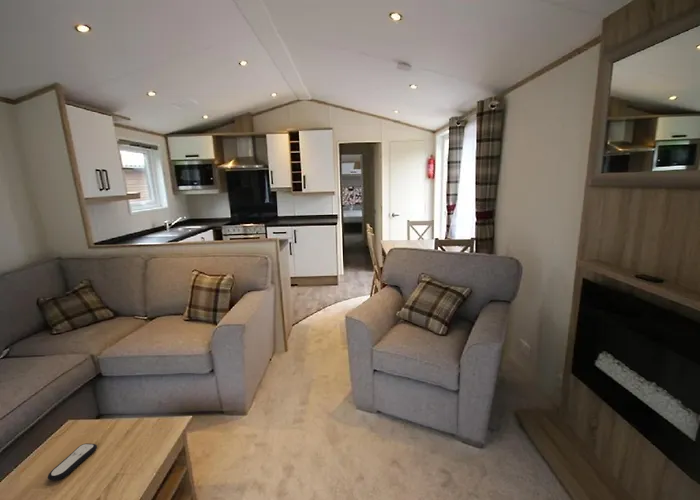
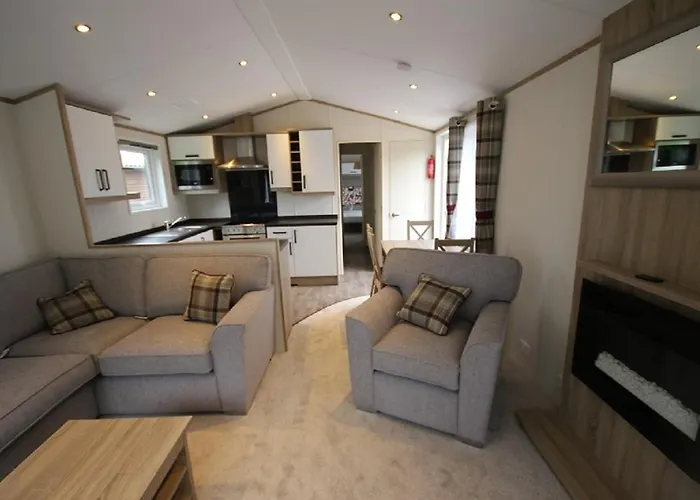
- remote control [47,443,98,481]
